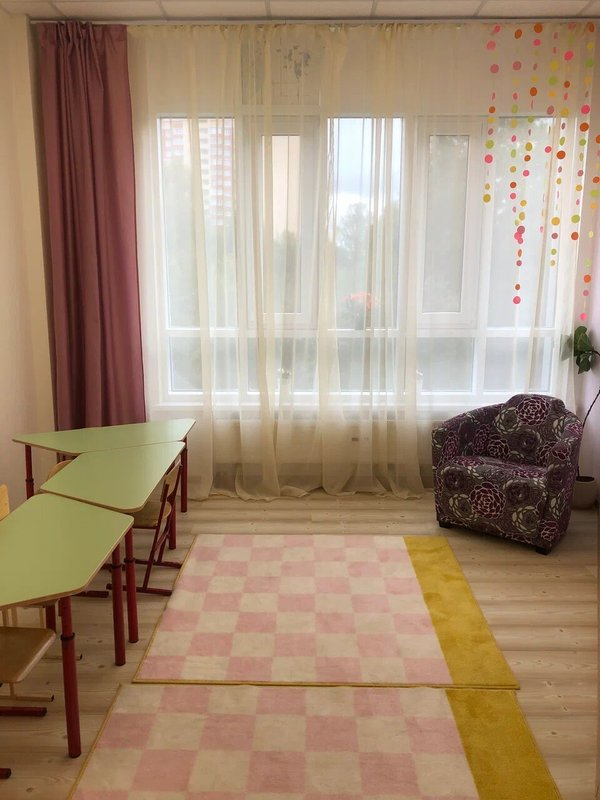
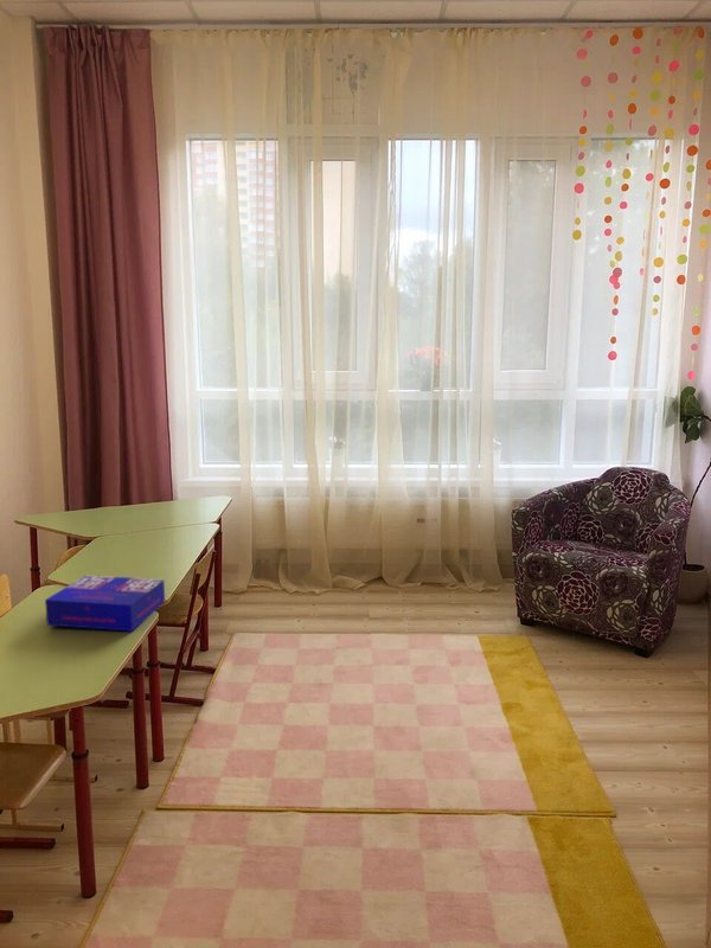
+ board game [44,575,166,633]
